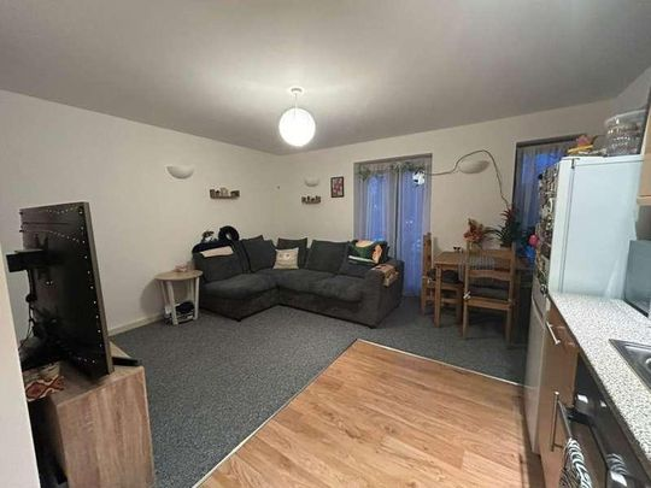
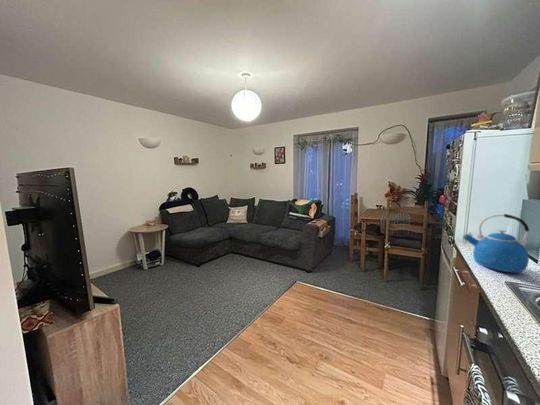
+ kettle [462,213,530,273]
